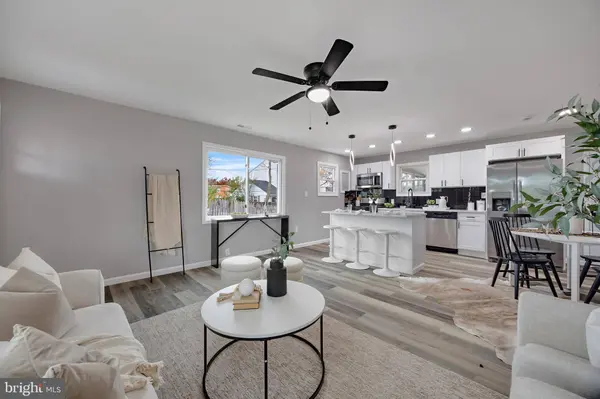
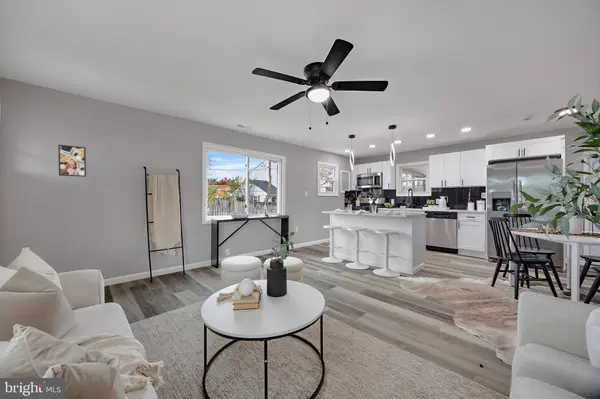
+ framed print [57,144,87,178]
